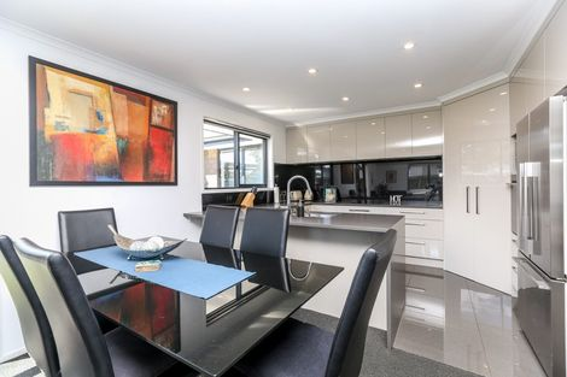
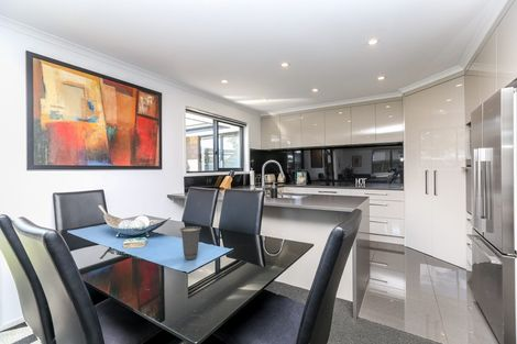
+ cup [179,225,202,260]
